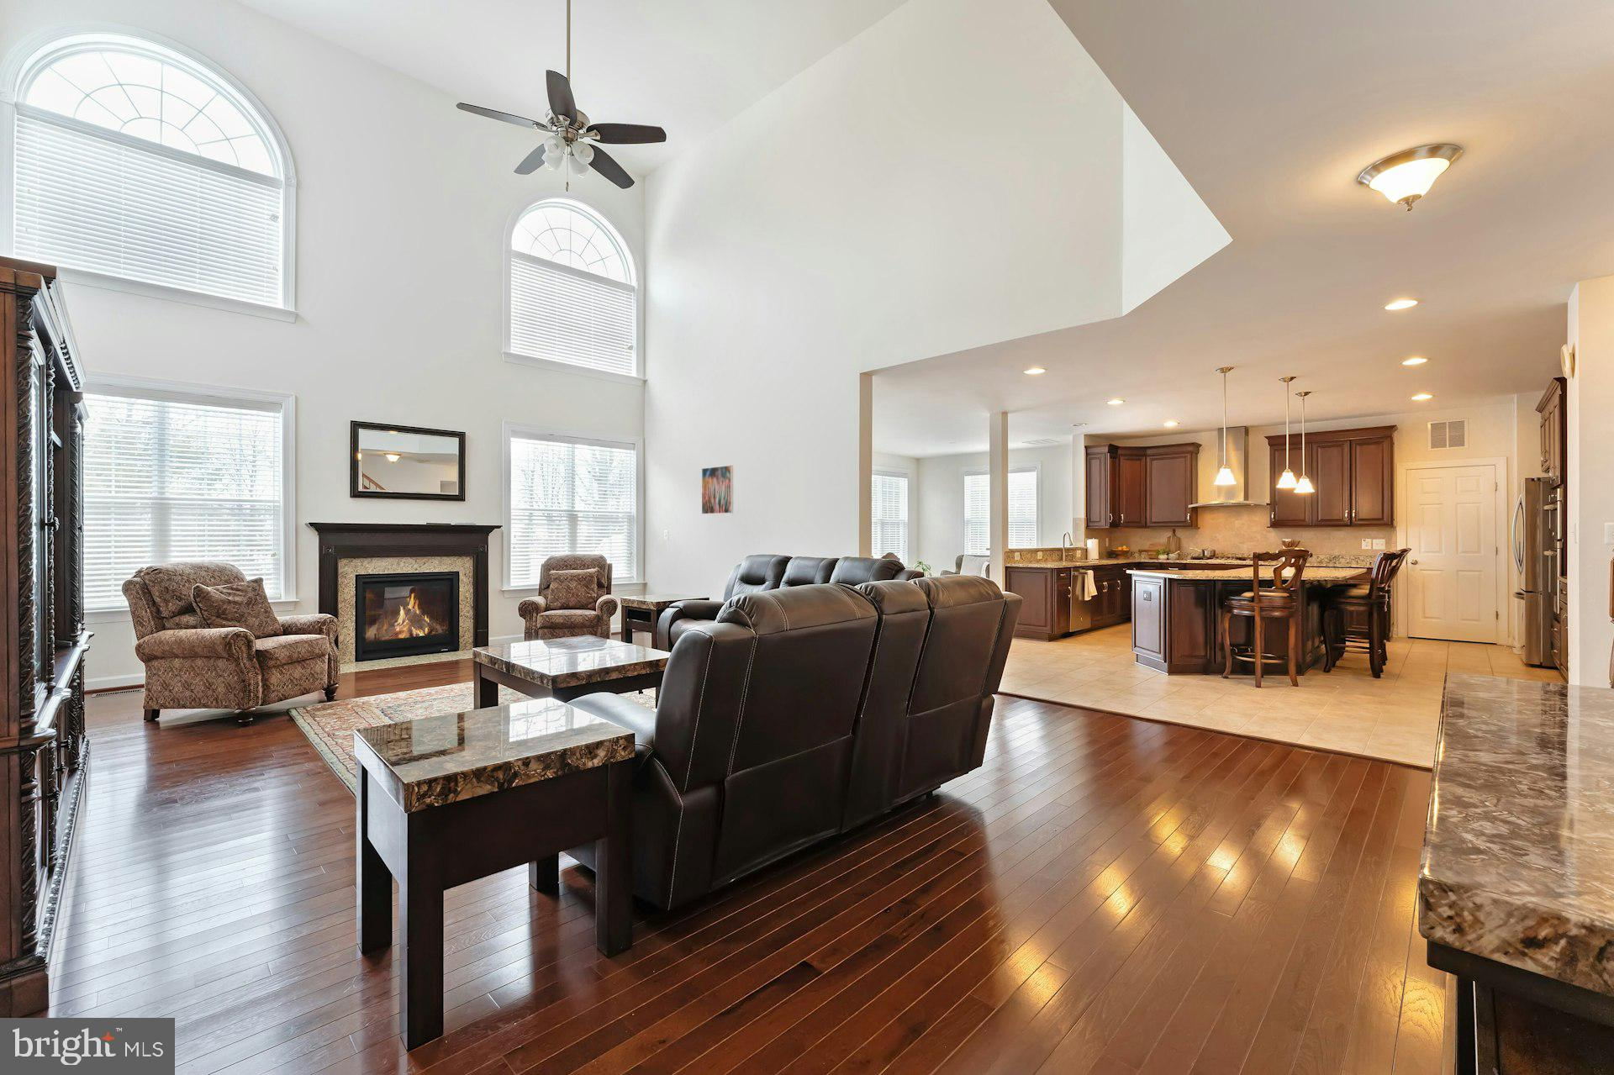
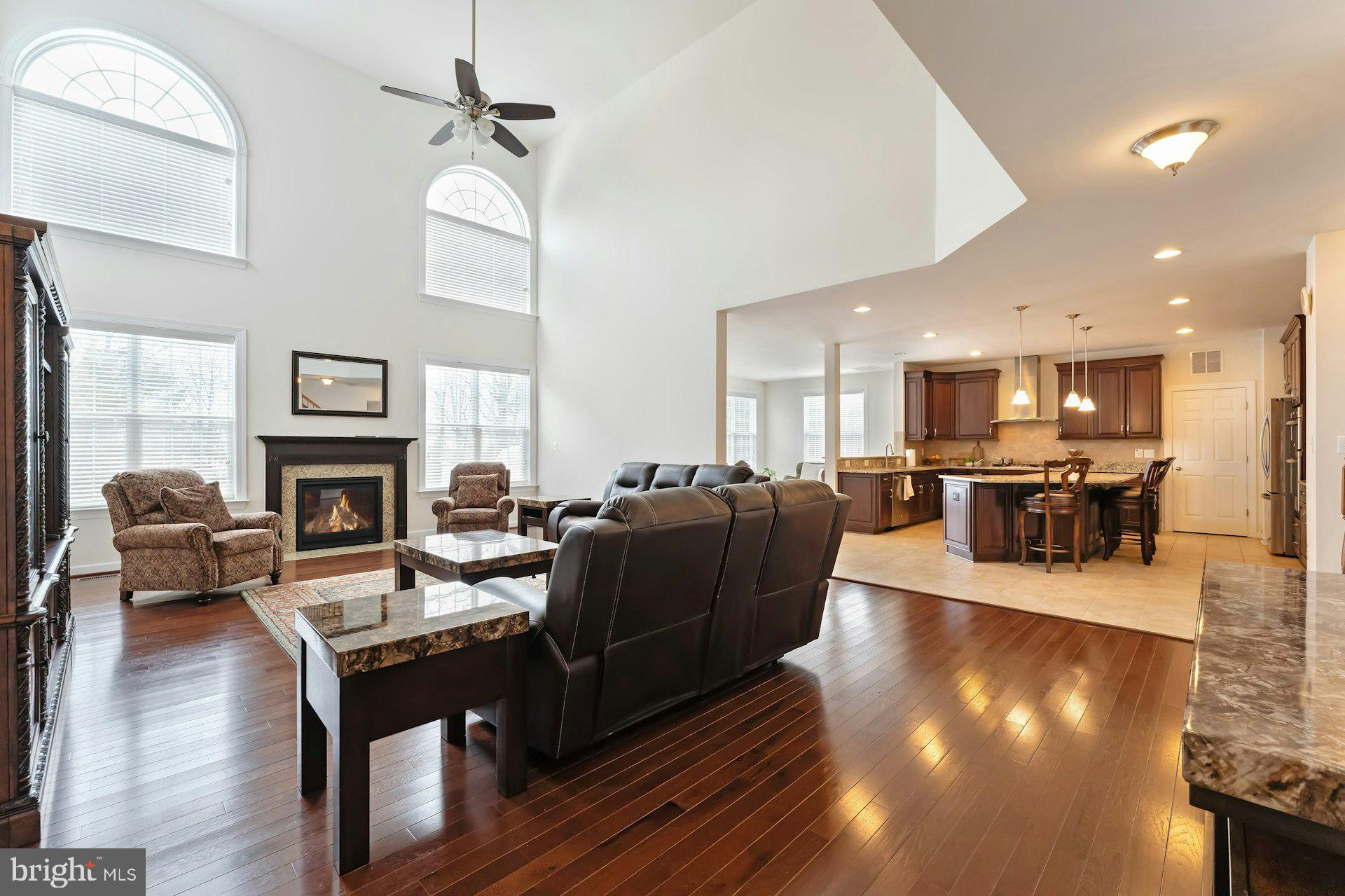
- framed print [701,464,734,515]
